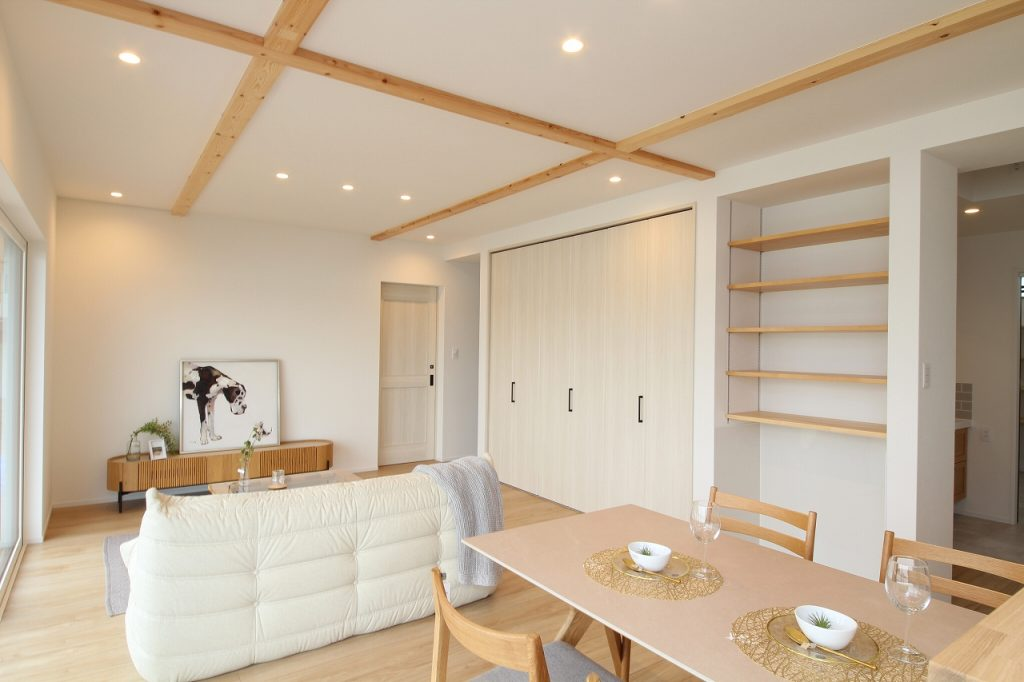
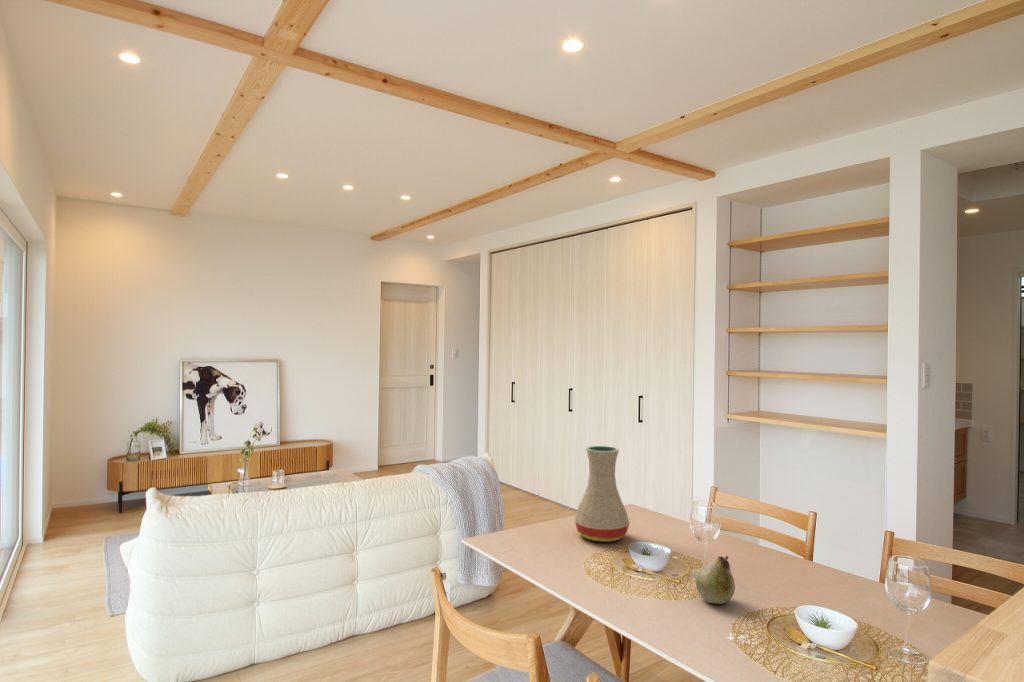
+ vase [573,445,630,543]
+ fruit [695,554,736,605]
